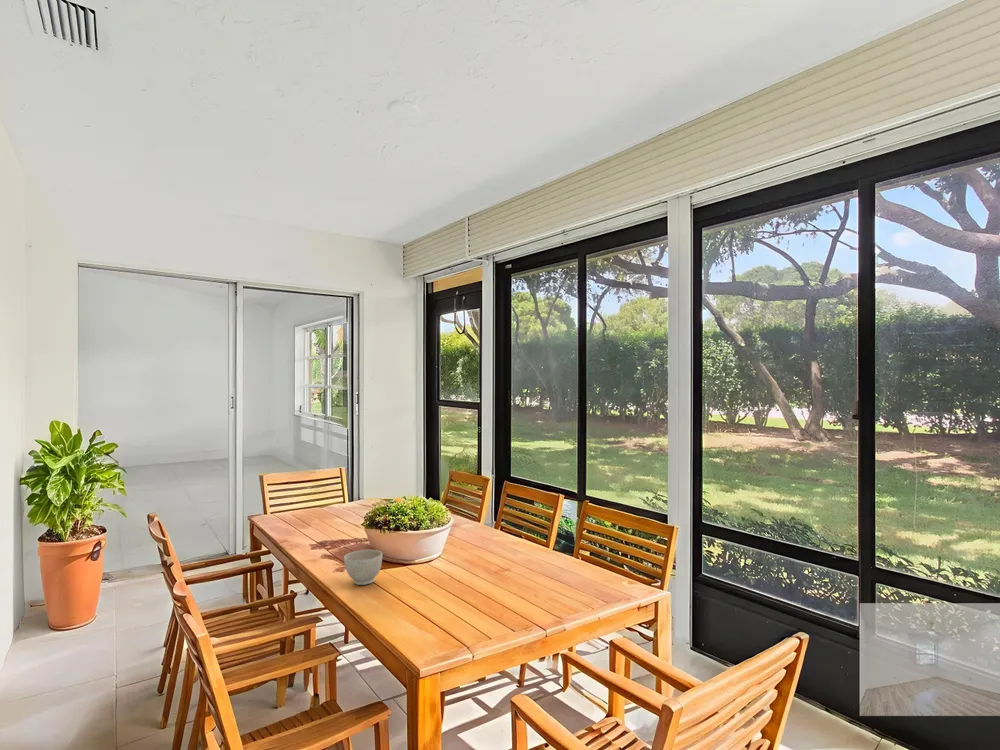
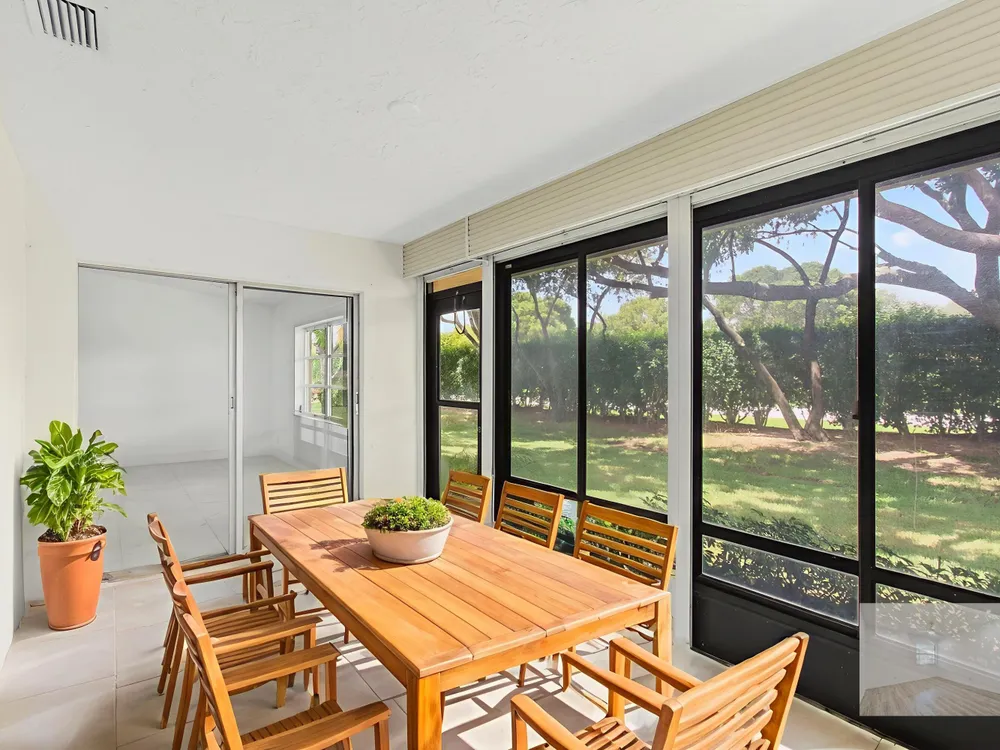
- bowl [343,549,383,586]
